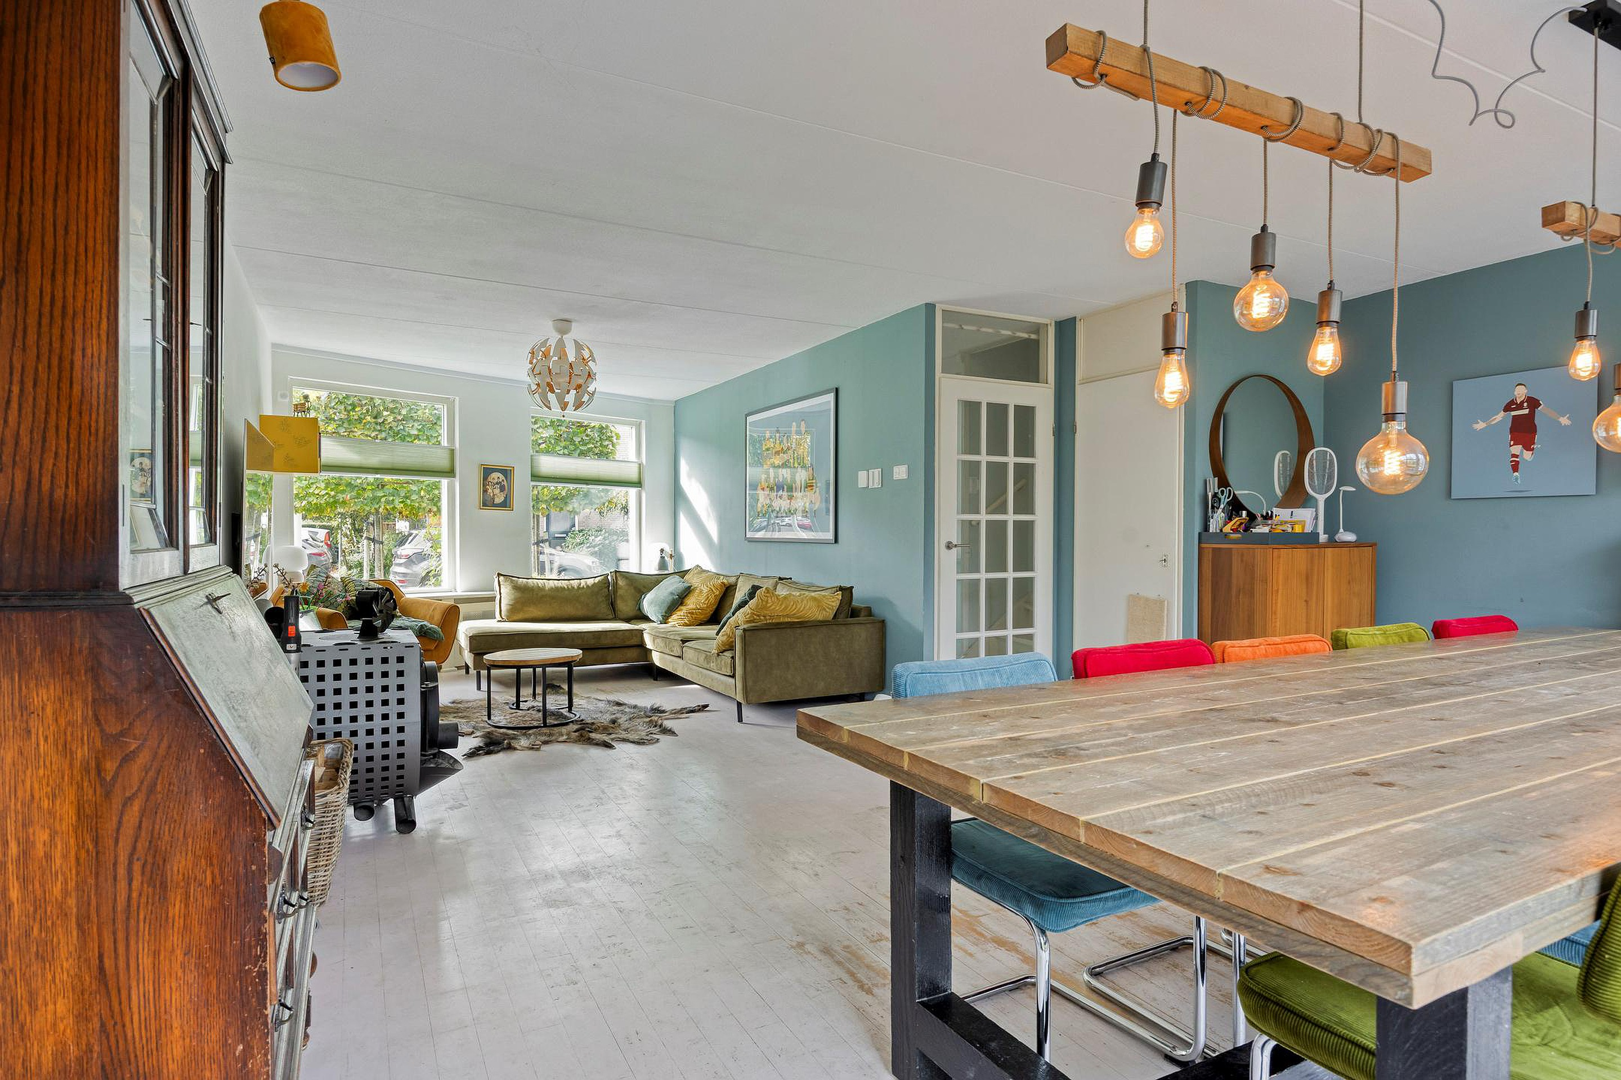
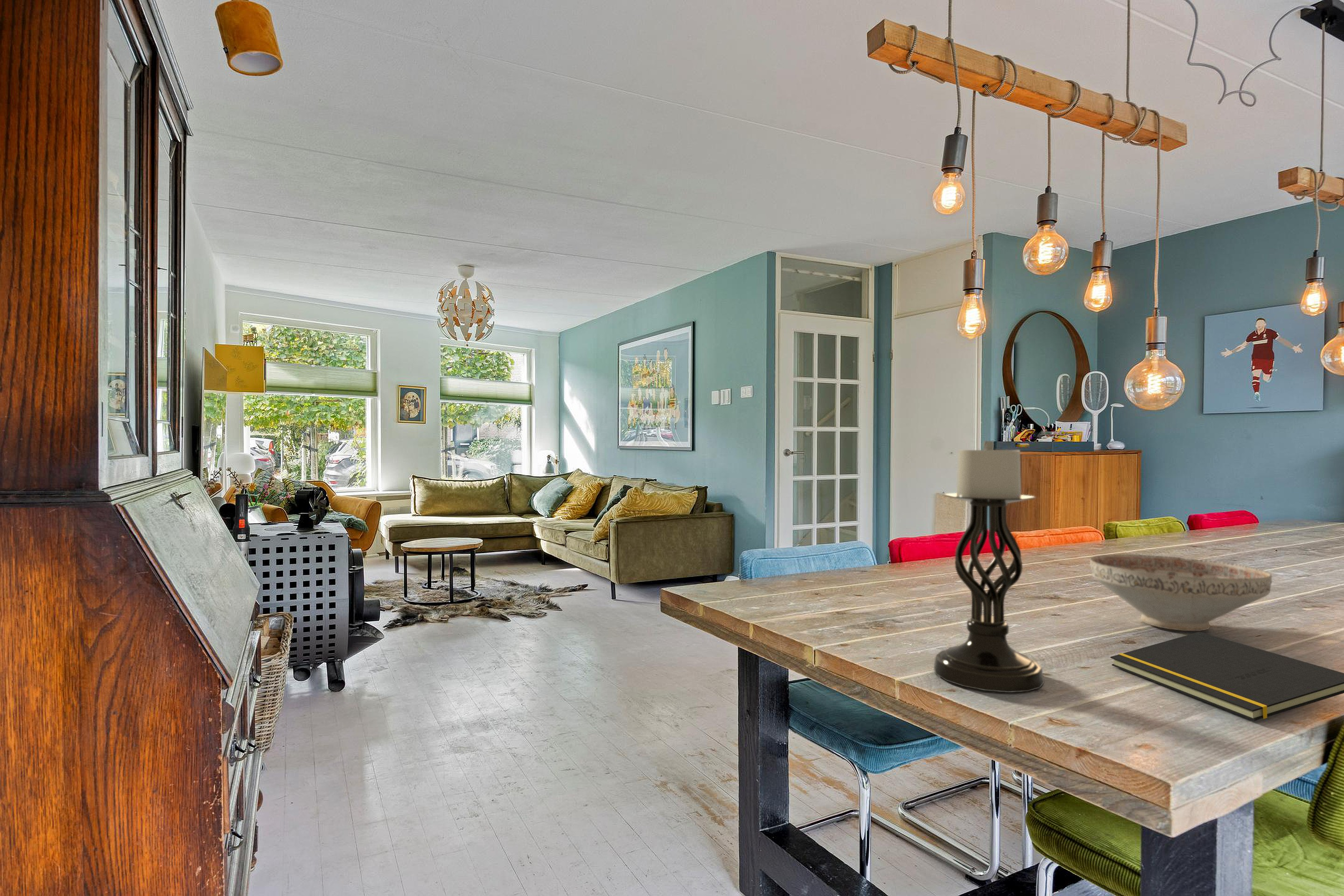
+ candle holder [933,441,1044,693]
+ notepad [1110,631,1344,721]
+ decorative bowl [1089,554,1273,631]
